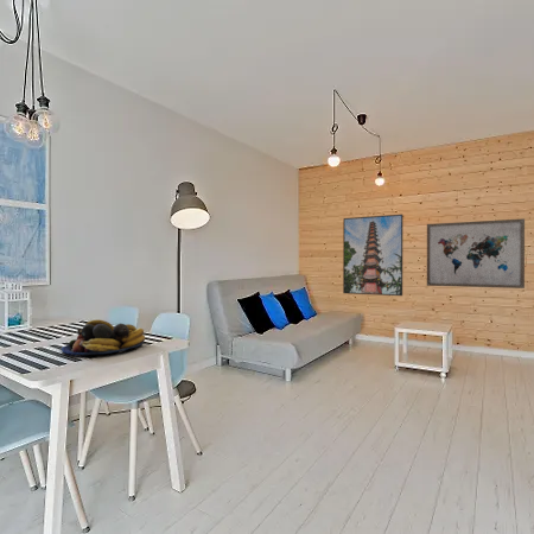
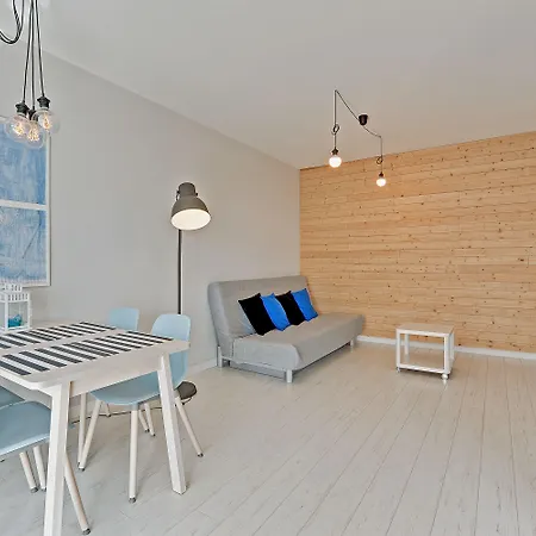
- fruit bowl [61,318,146,356]
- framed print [342,214,403,297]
- wall art [426,217,526,290]
